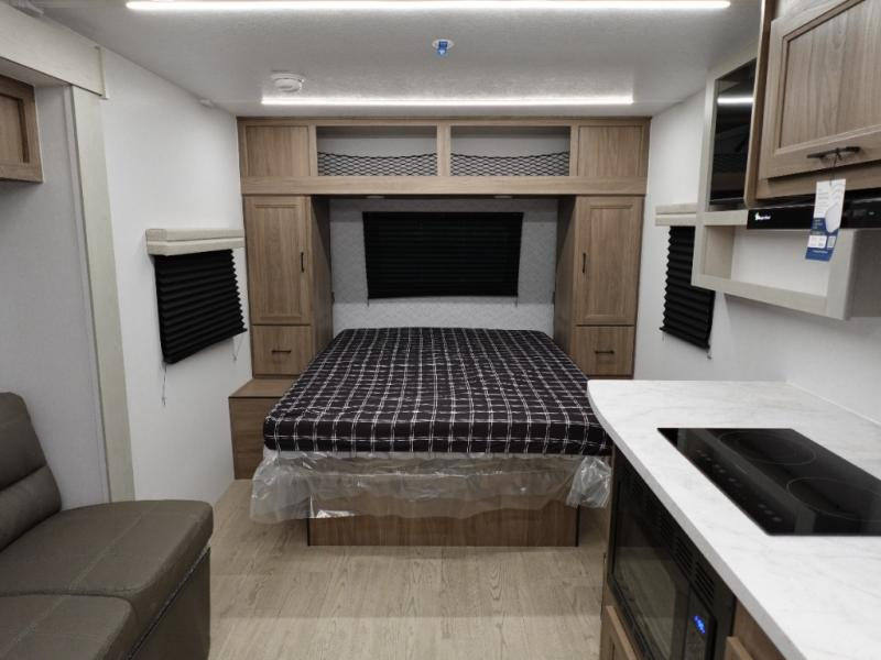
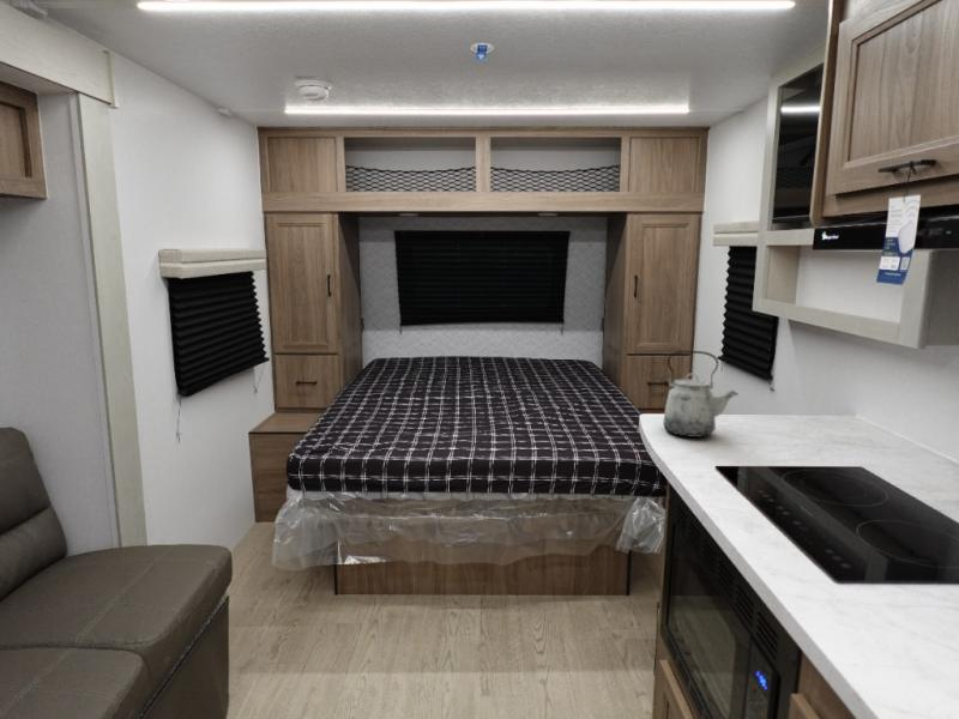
+ kettle [662,349,740,439]
